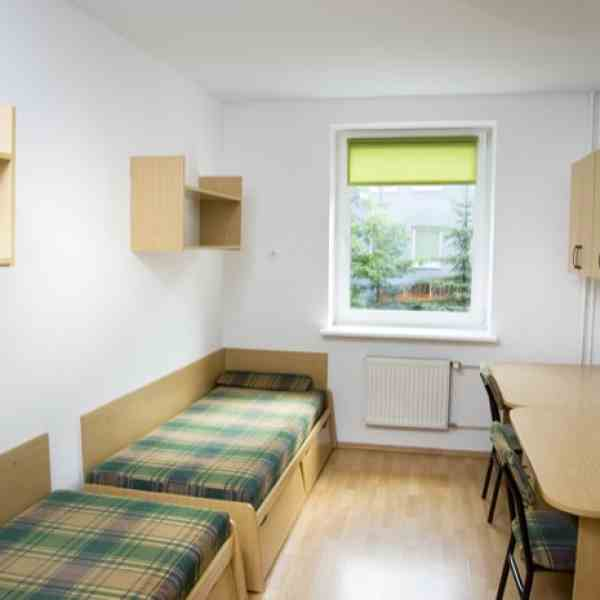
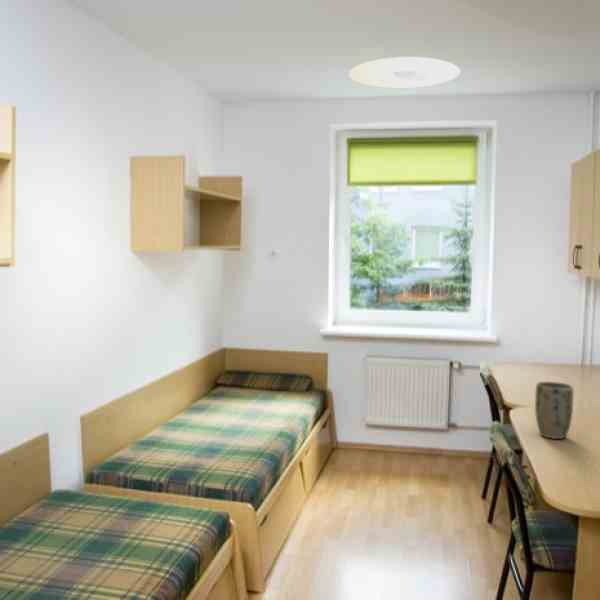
+ plant pot [534,381,574,440]
+ ceiling light [348,56,461,90]
